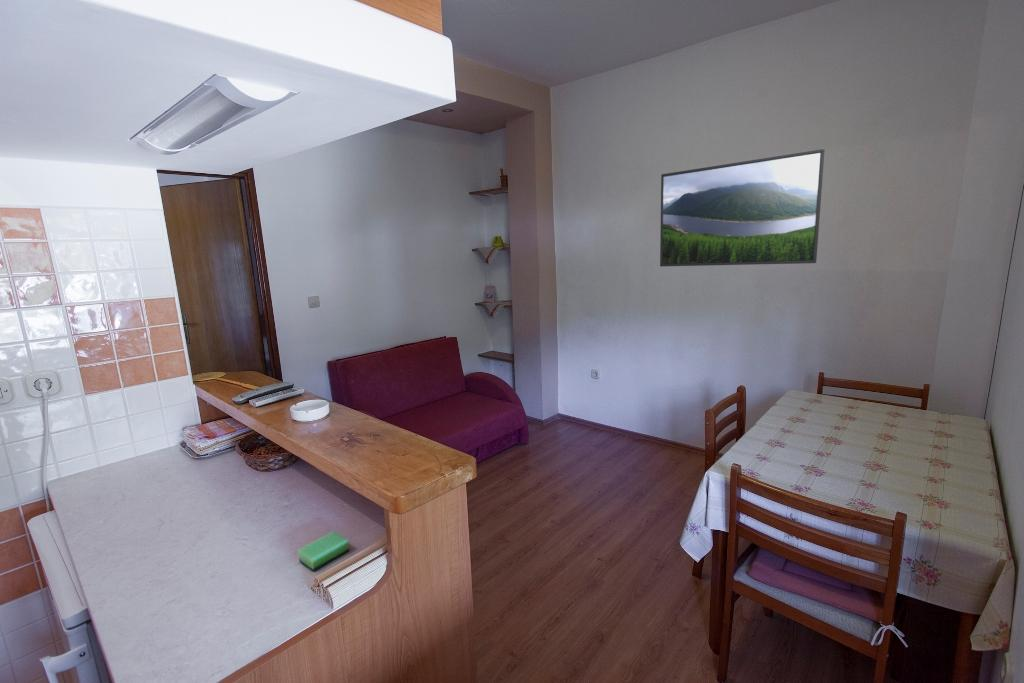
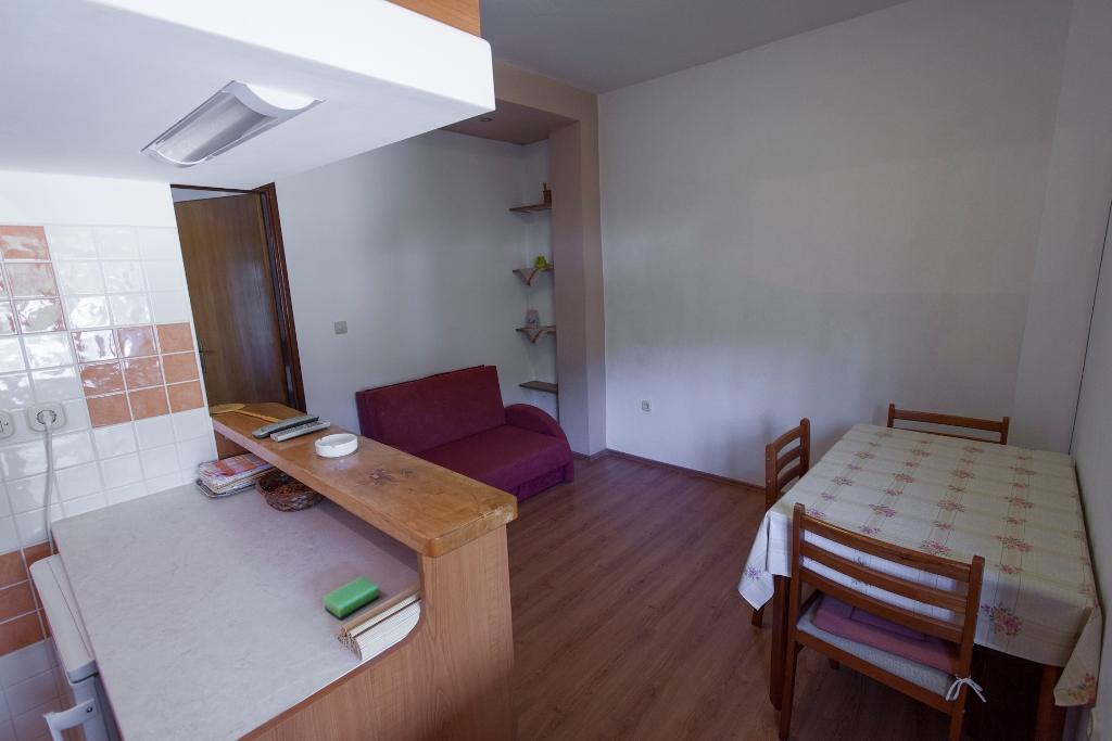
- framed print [659,148,825,267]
